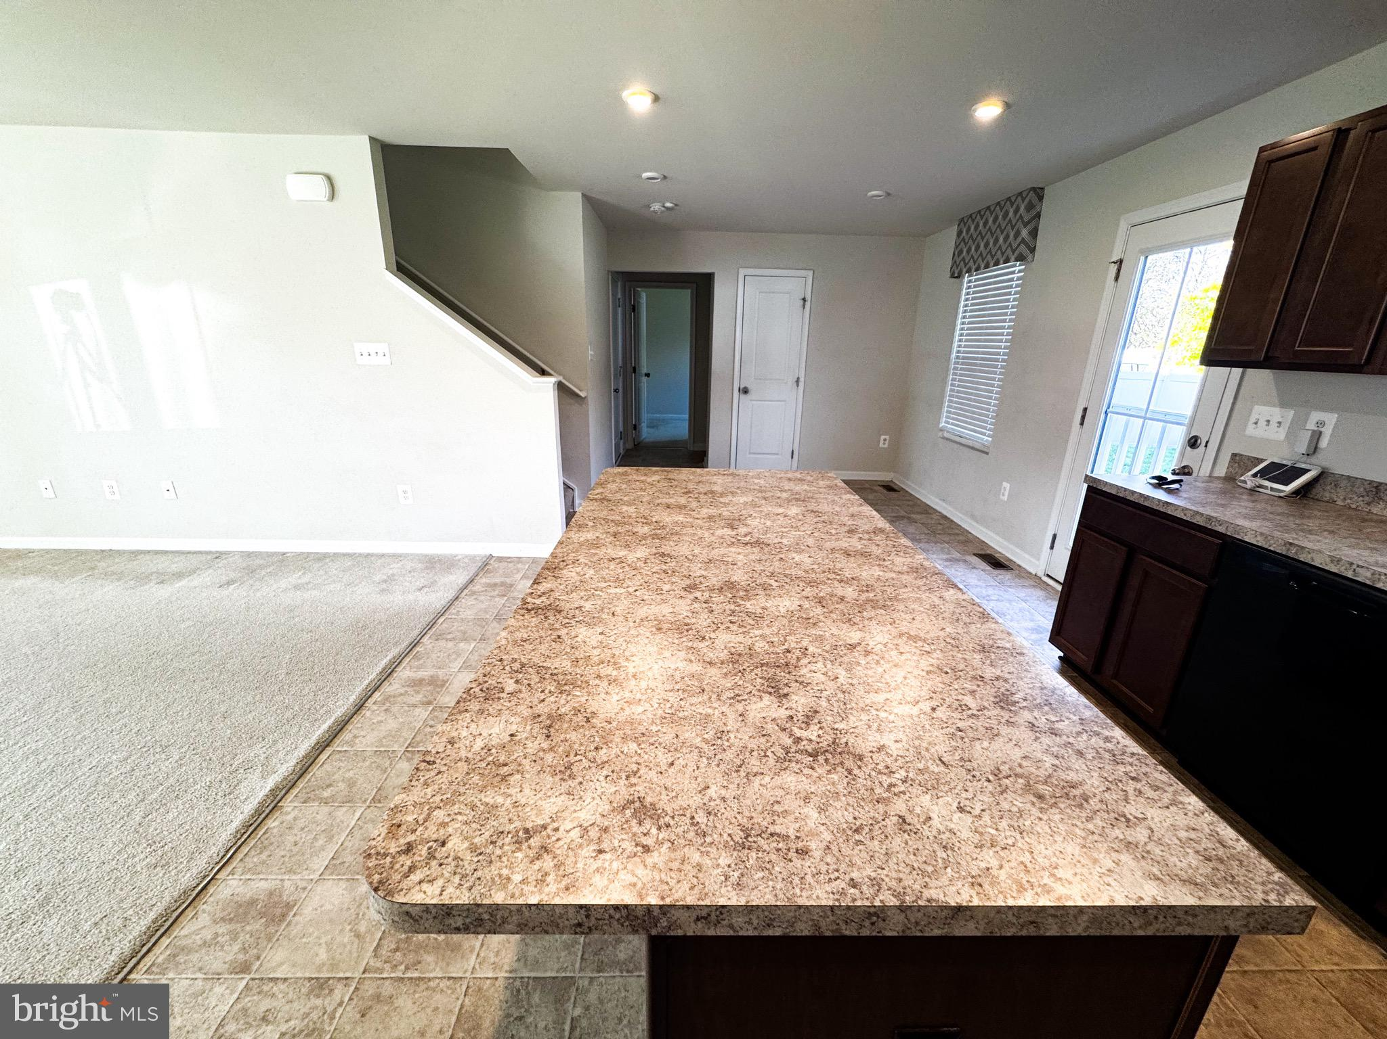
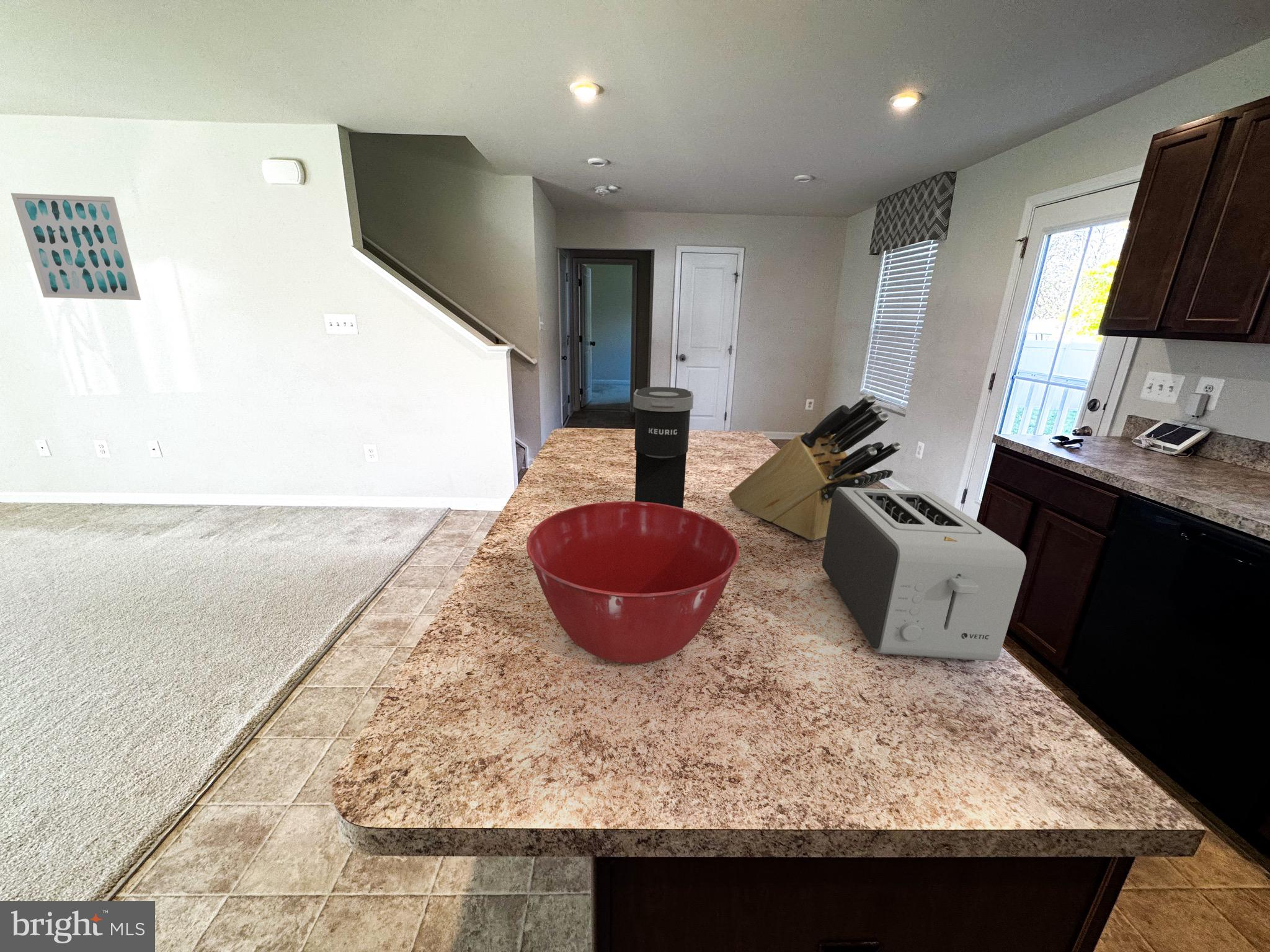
+ wall art [11,193,141,301]
+ knife block [728,394,902,541]
+ mixing bowl [526,501,740,664]
+ coffee maker [633,386,694,509]
+ toaster [822,487,1027,662]
